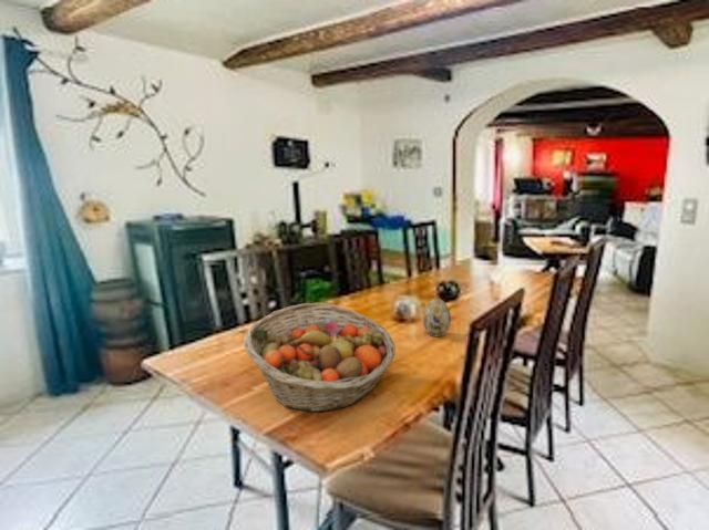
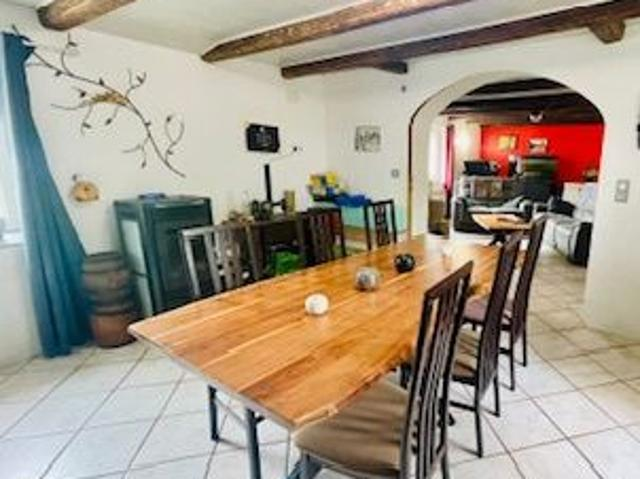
- fruit basket [243,302,395,413]
- decorative egg [422,297,452,337]
